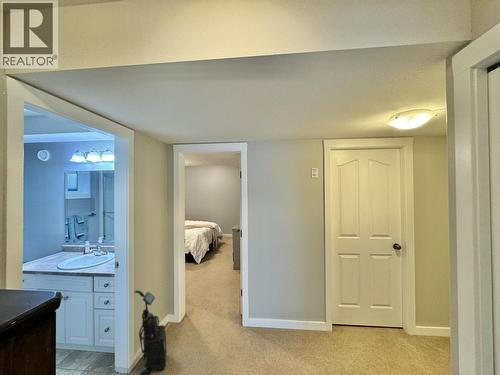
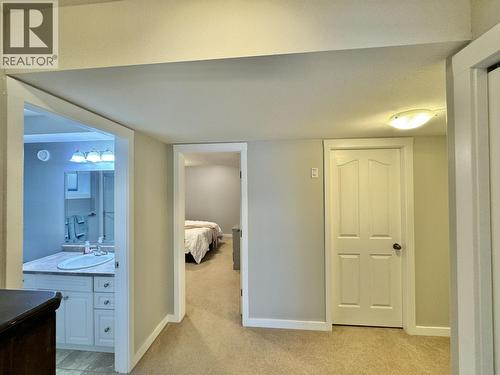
- vacuum cleaner [133,289,168,375]
